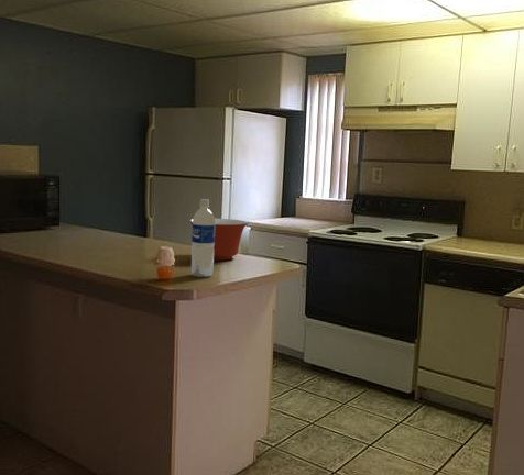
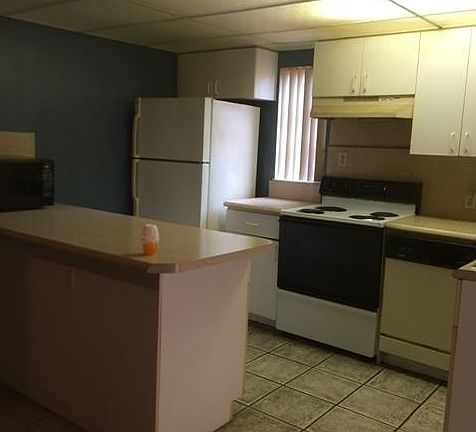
- mixing bowl [188,218,249,262]
- water bottle [190,198,216,278]
